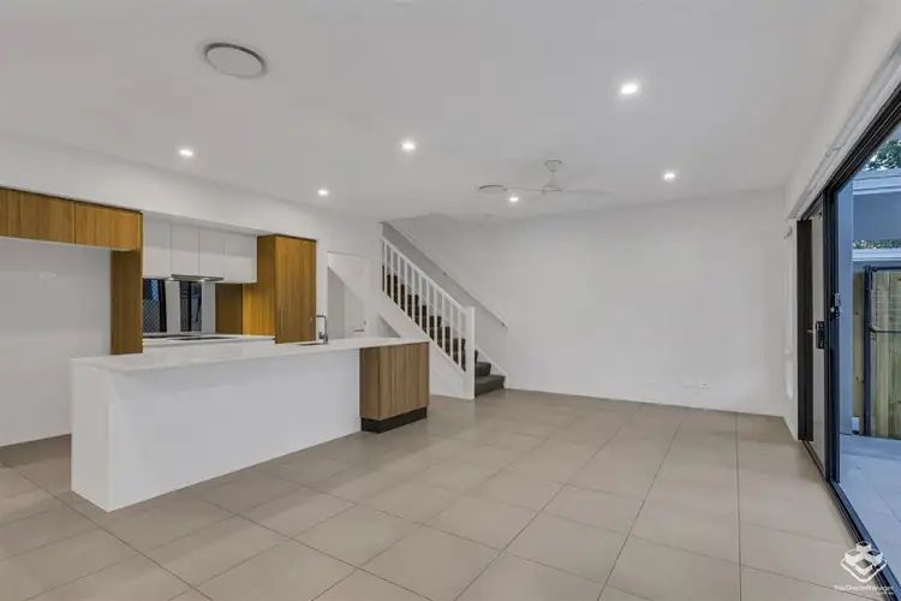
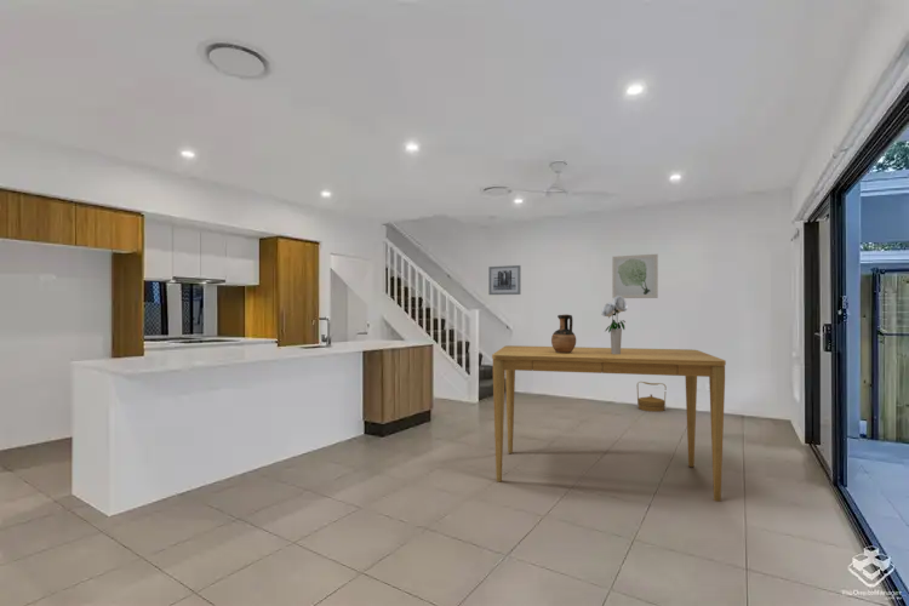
+ wall art [611,253,659,299]
+ basket [636,381,668,413]
+ wall art [487,264,521,296]
+ dining table [491,344,727,503]
+ ceramic jug [550,313,577,353]
+ bouquet [600,296,628,354]
